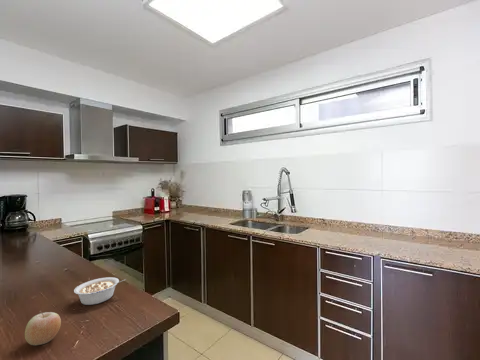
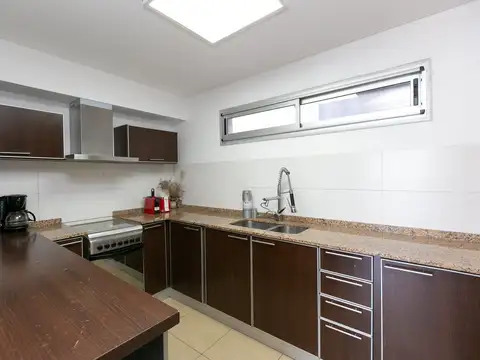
- fruit [24,310,62,346]
- legume [73,276,127,306]
